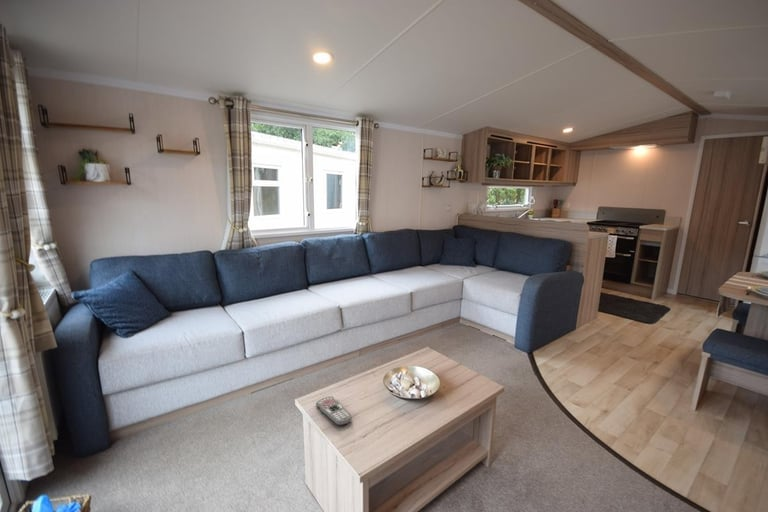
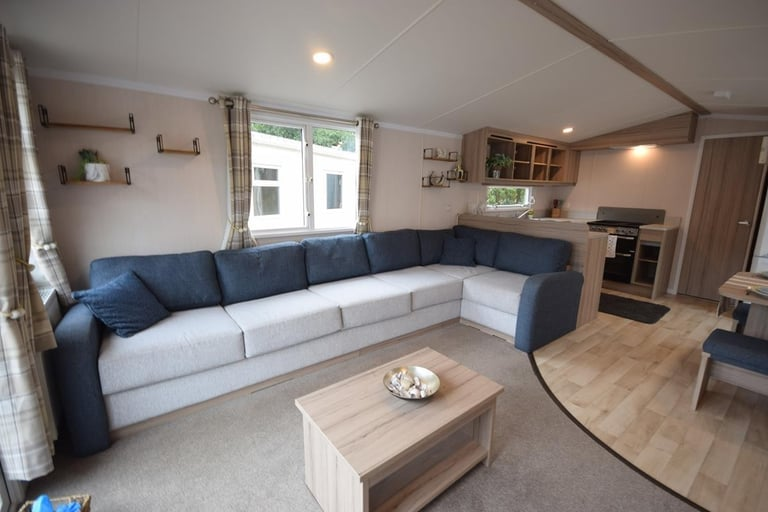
- remote control [315,395,353,426]
